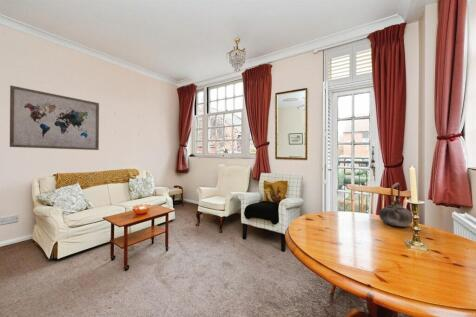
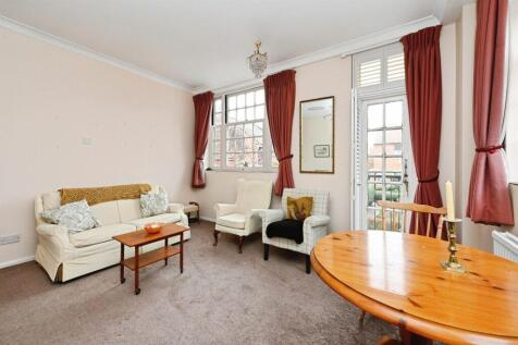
- wall art [9,85,100,151]
- teapot [378,182,413,228]
